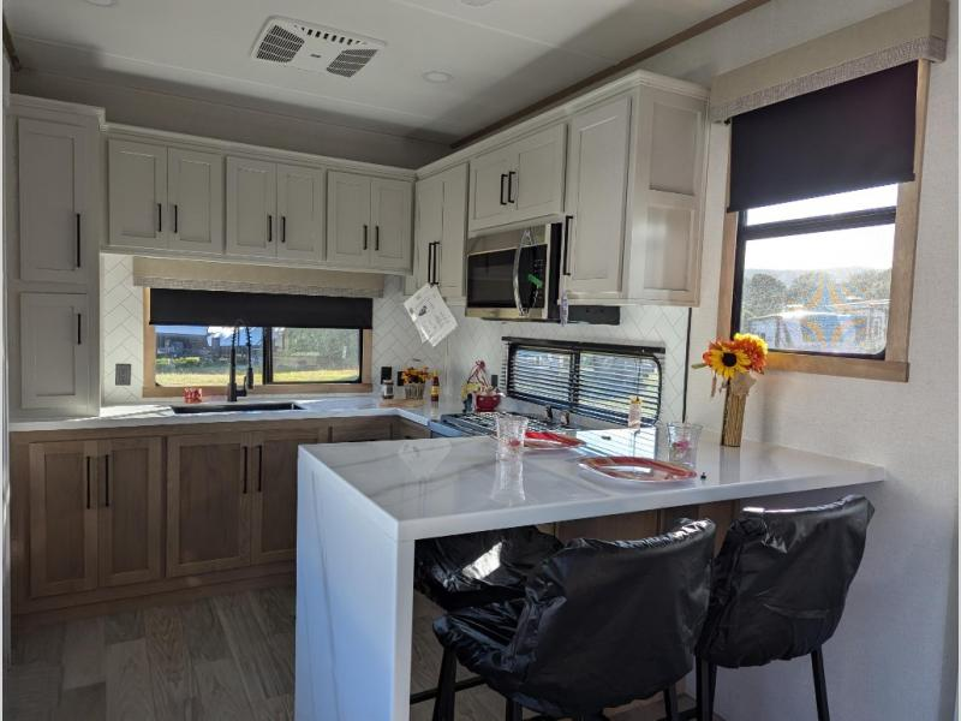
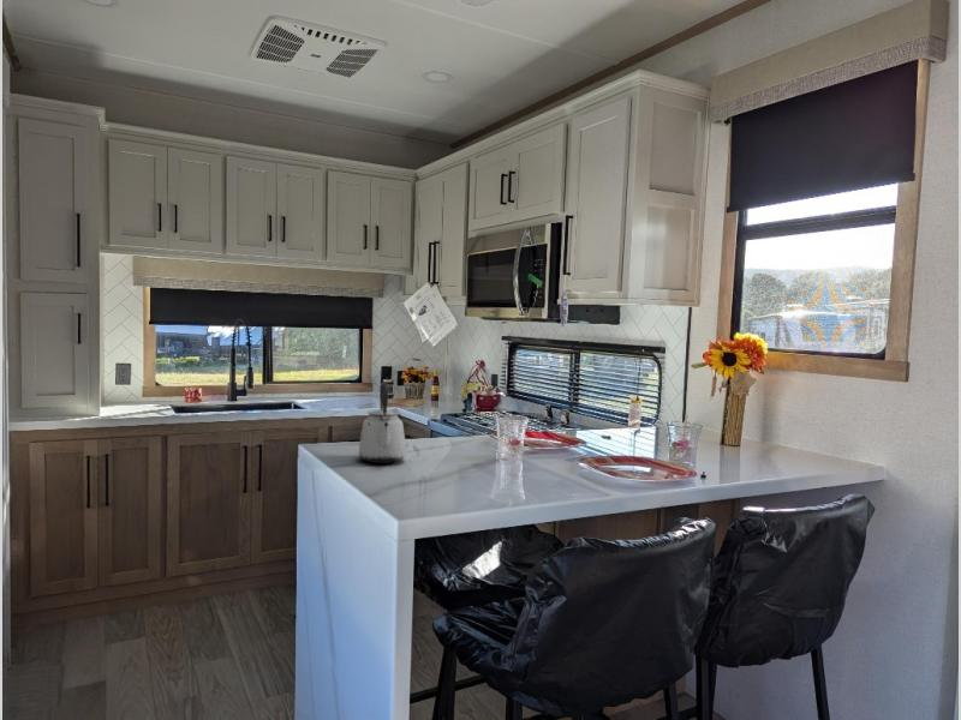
+ kettle [358,382,406,464]
